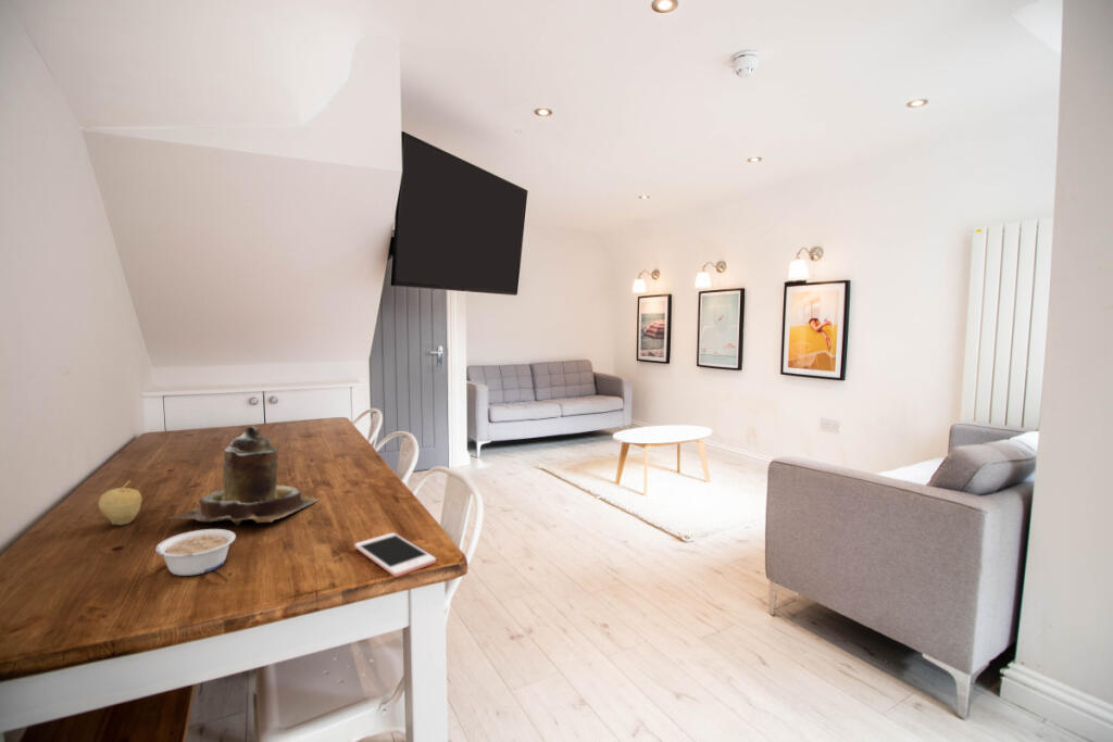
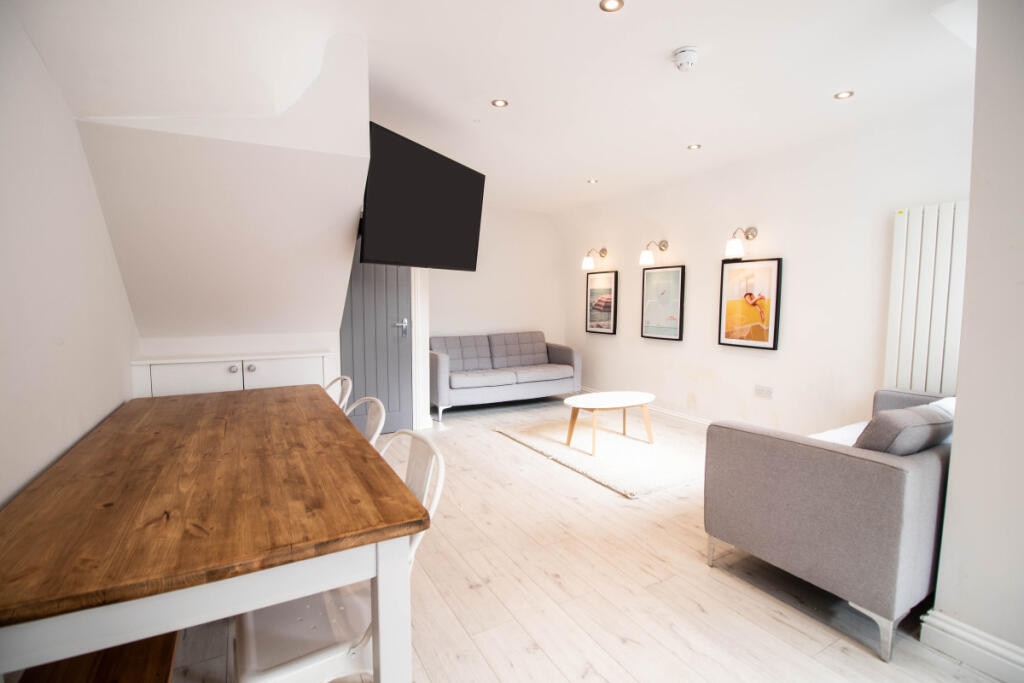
- cell phone [353,532,437,578]
- teapot [163,425,321,526]
- fruit [97,479,143,526]
- legume [154,528,237,577]
